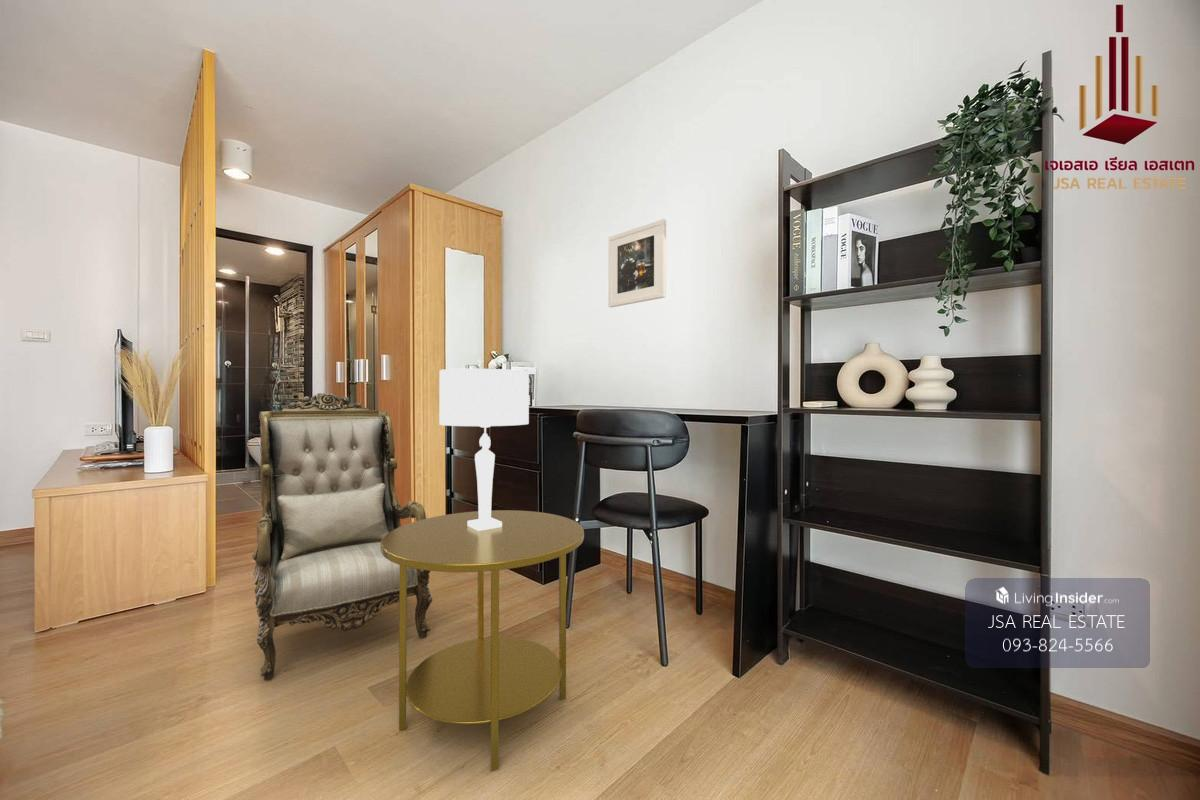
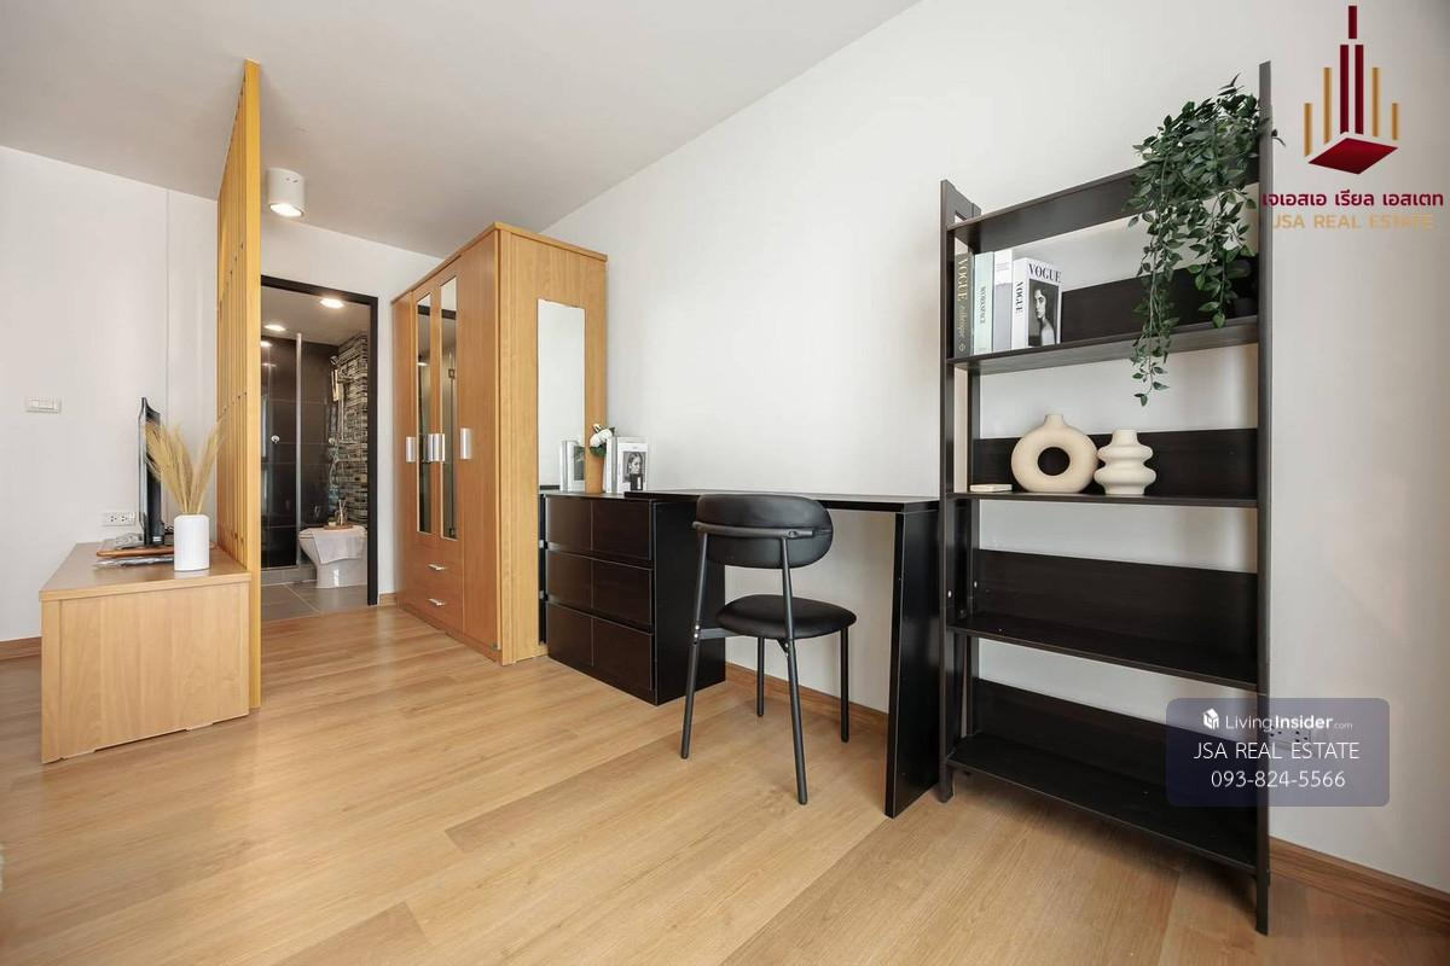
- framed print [607,218,667,308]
- armchair [251,392,433,681]
- table lamp [438,368,530,531]
- side table [381,509,585,772]
